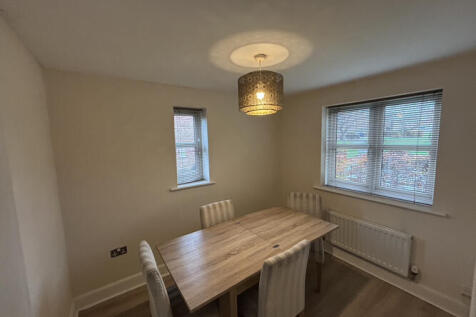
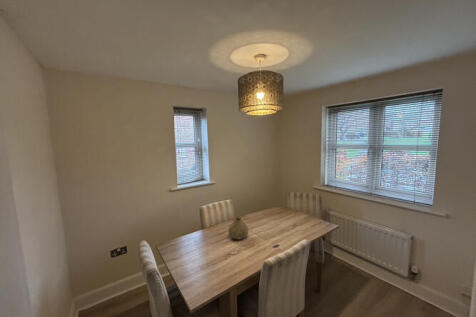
+ vase [227,217,249,240]
